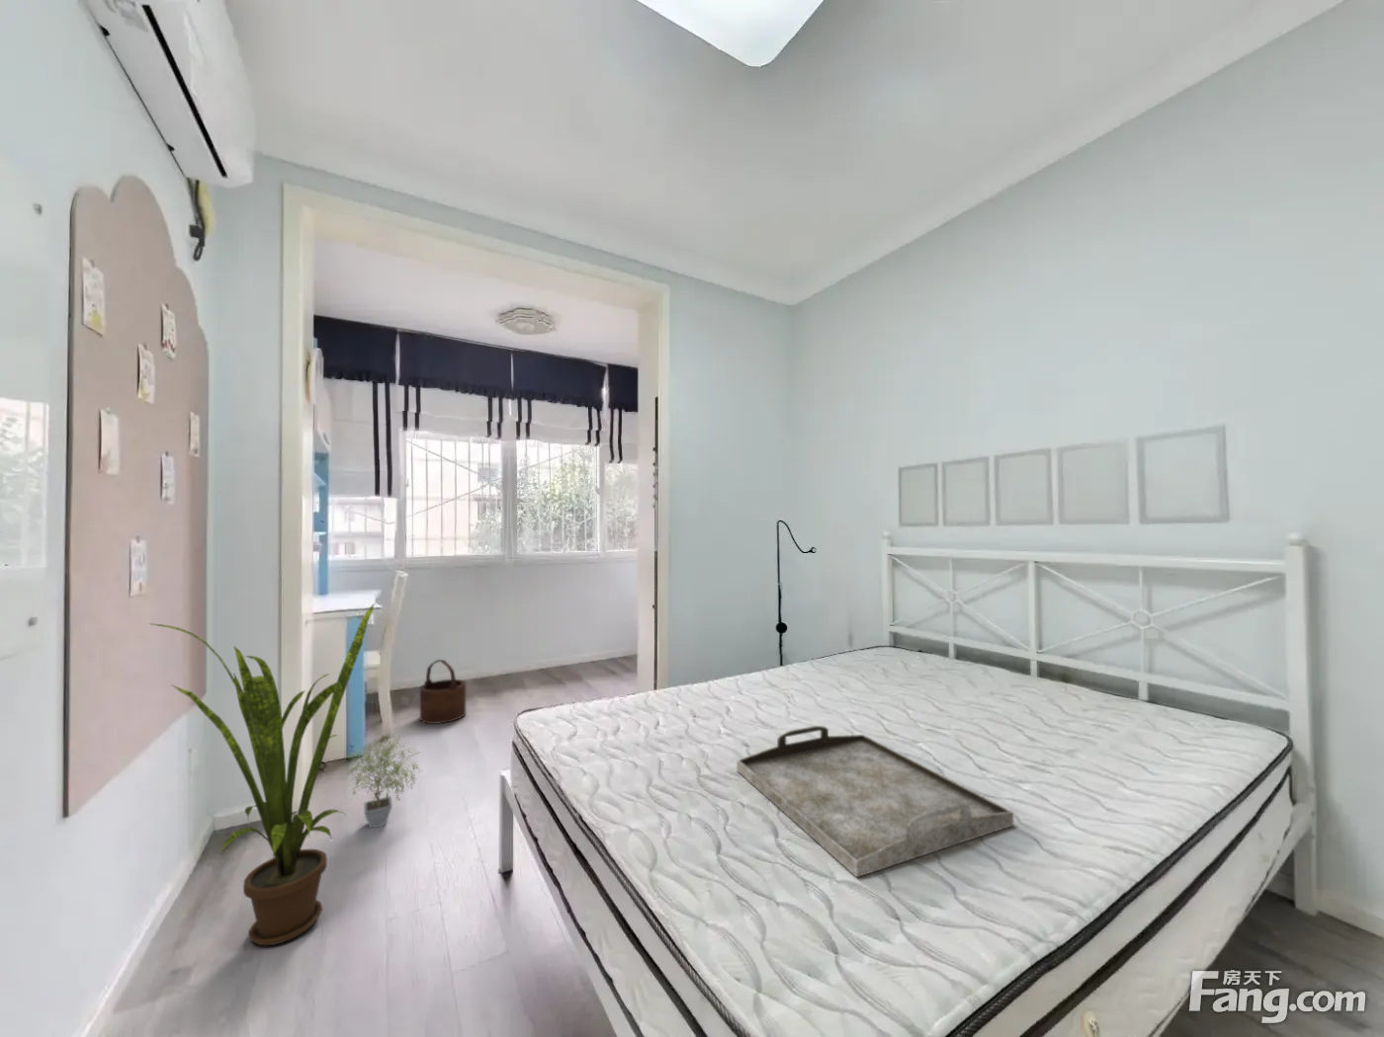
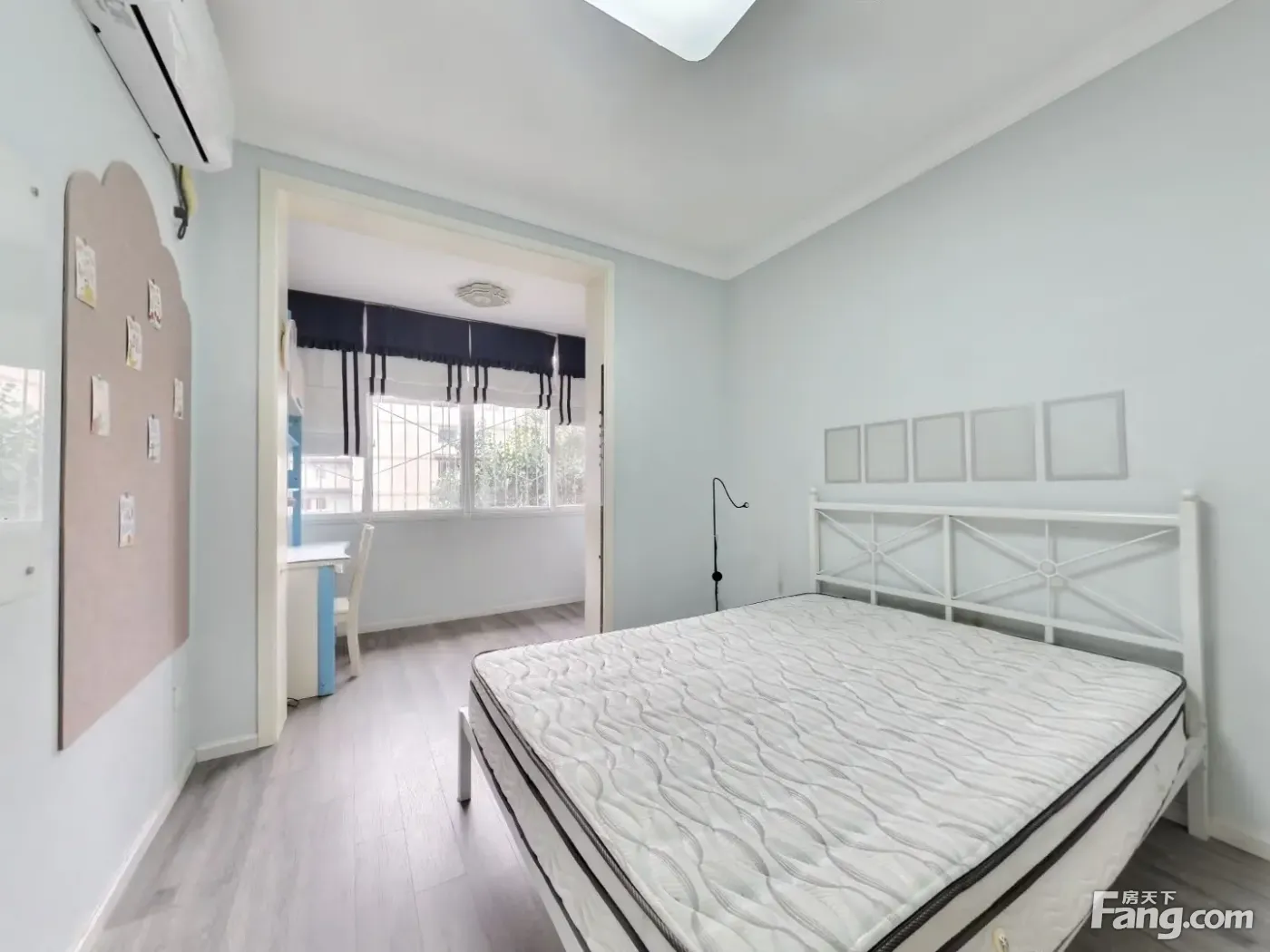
- serving tray [736,724,1016,878]
- potted plant [342,732,423,830]
- house plant [148,602,376,947]
- wooden bucket [420,659,466,724]
